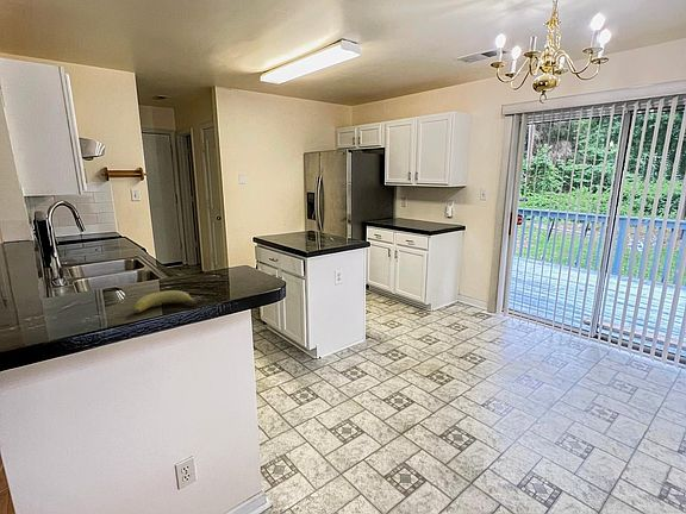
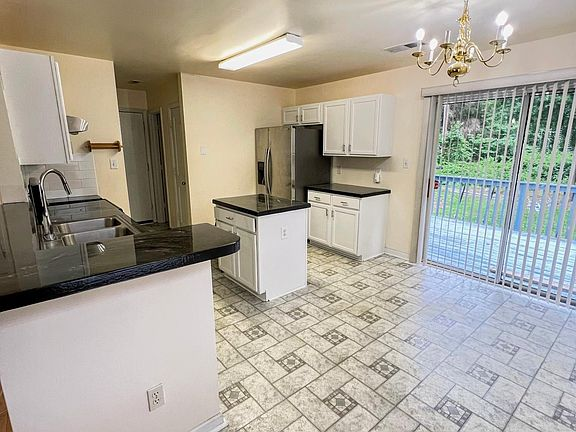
- fruit [133,289,200,314]
